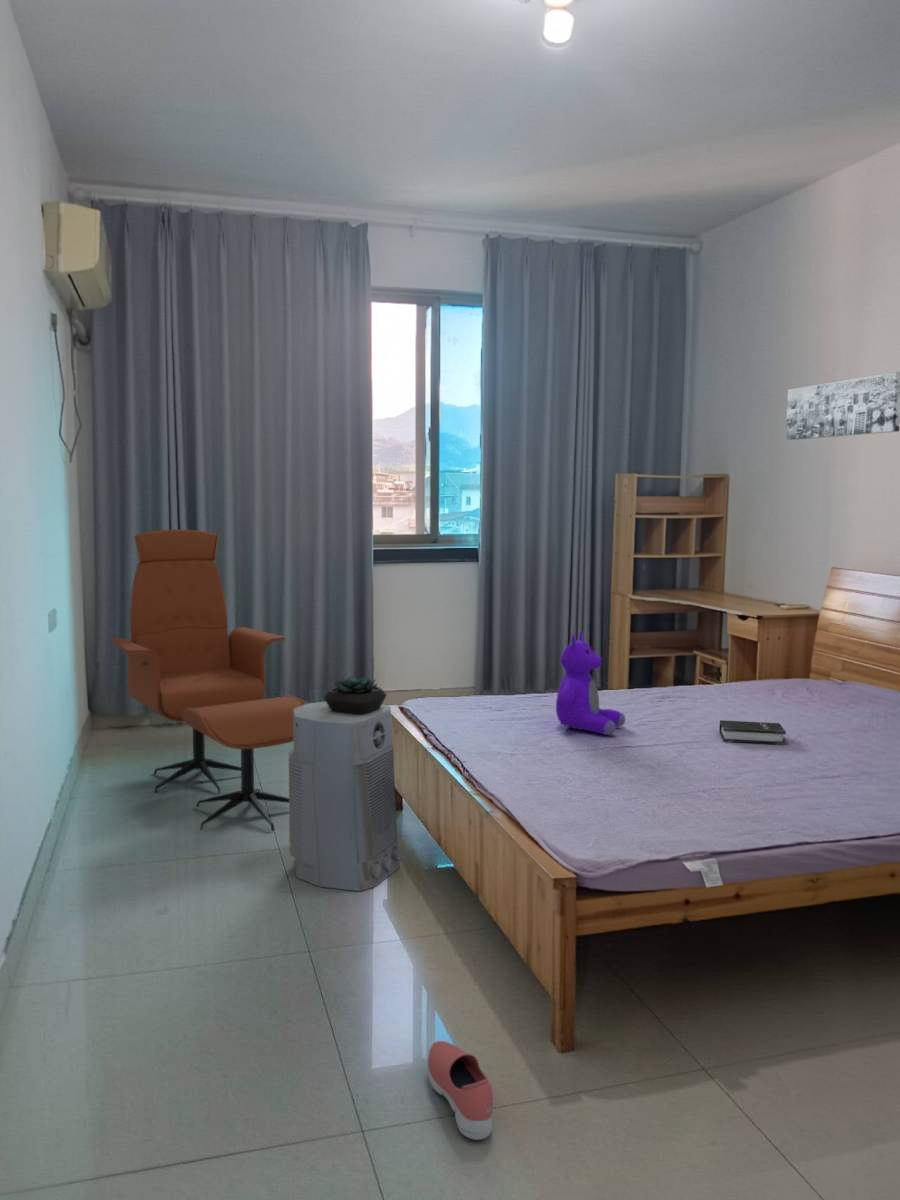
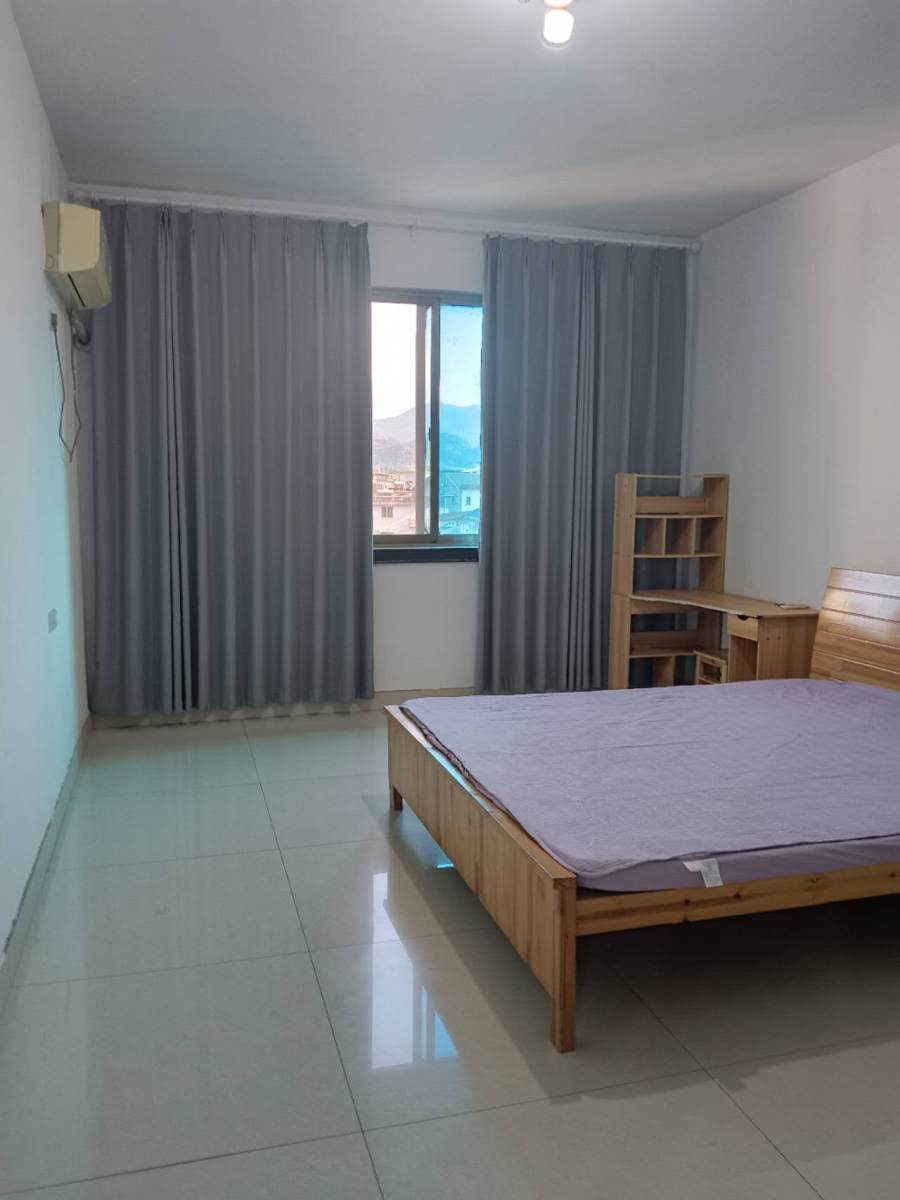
- stuffed bear [555,629,626,736]
- lounge chair [110,528,308,831]
- hardback book [718,719,787,746]
- wall art [785,371,900,441]
- succulent plant [322,675,388,715]
- air purifier [288,701,403,892]
- shoe [426,1040,494,1141]
